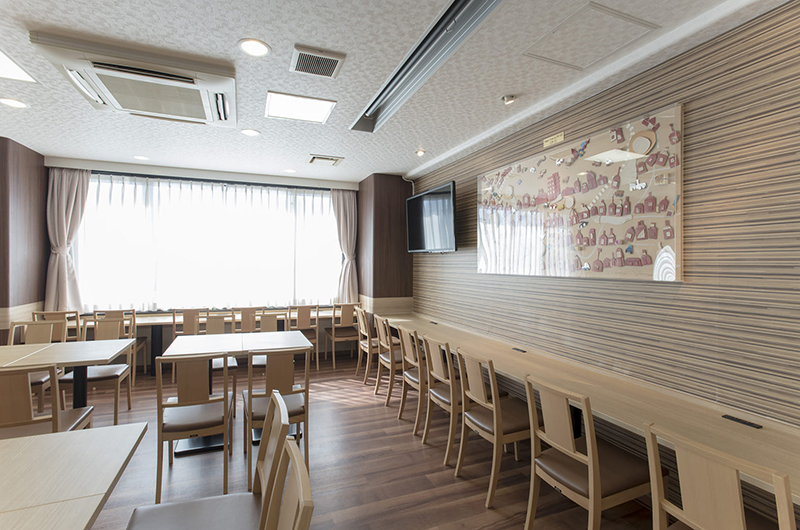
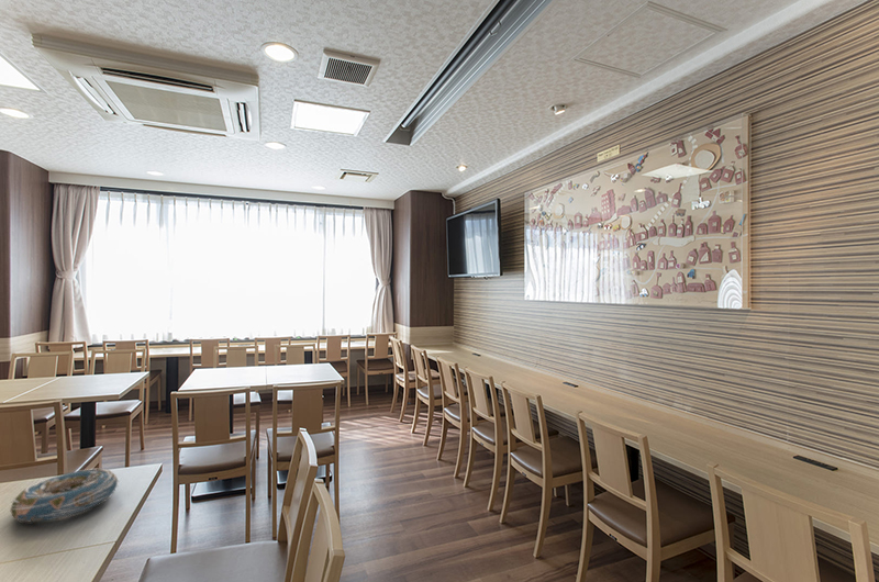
+ decorative bowl [9,467,120,525]
